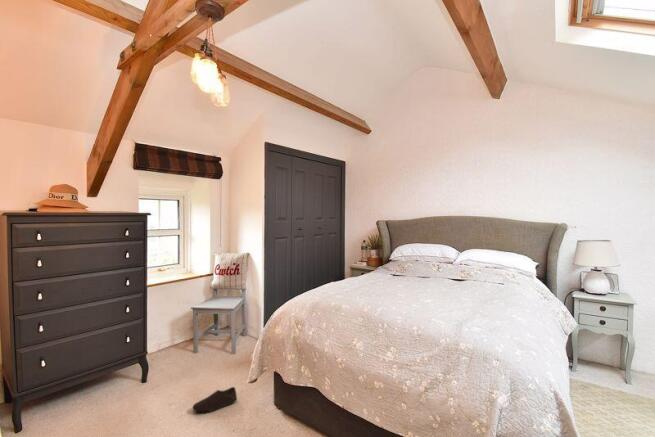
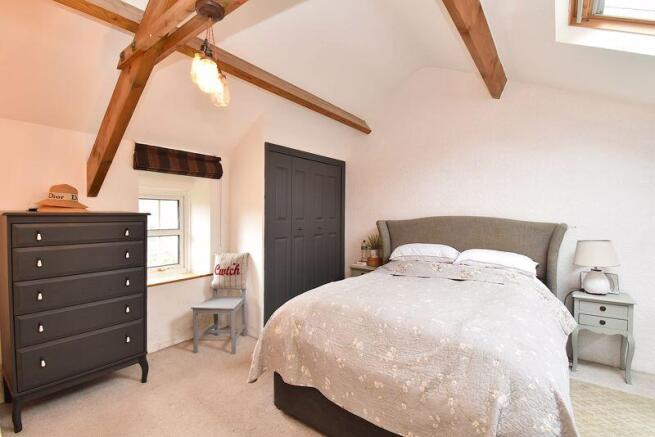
- shoe [192,386,238,414]
